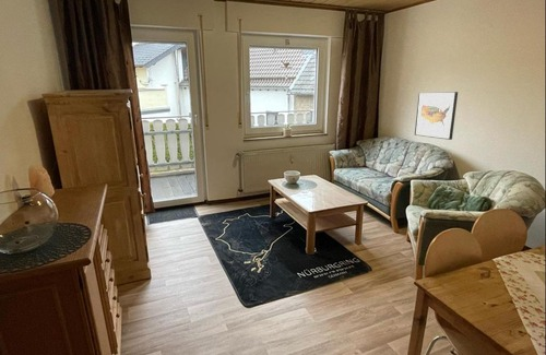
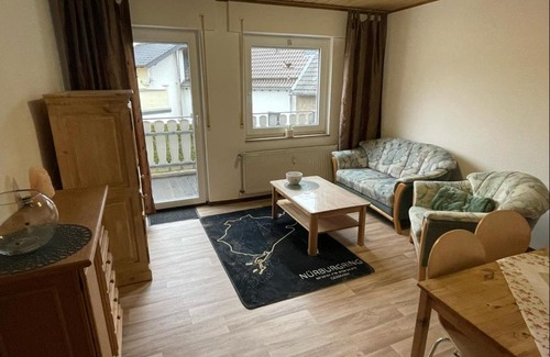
- wall art [414,91,459,141]
